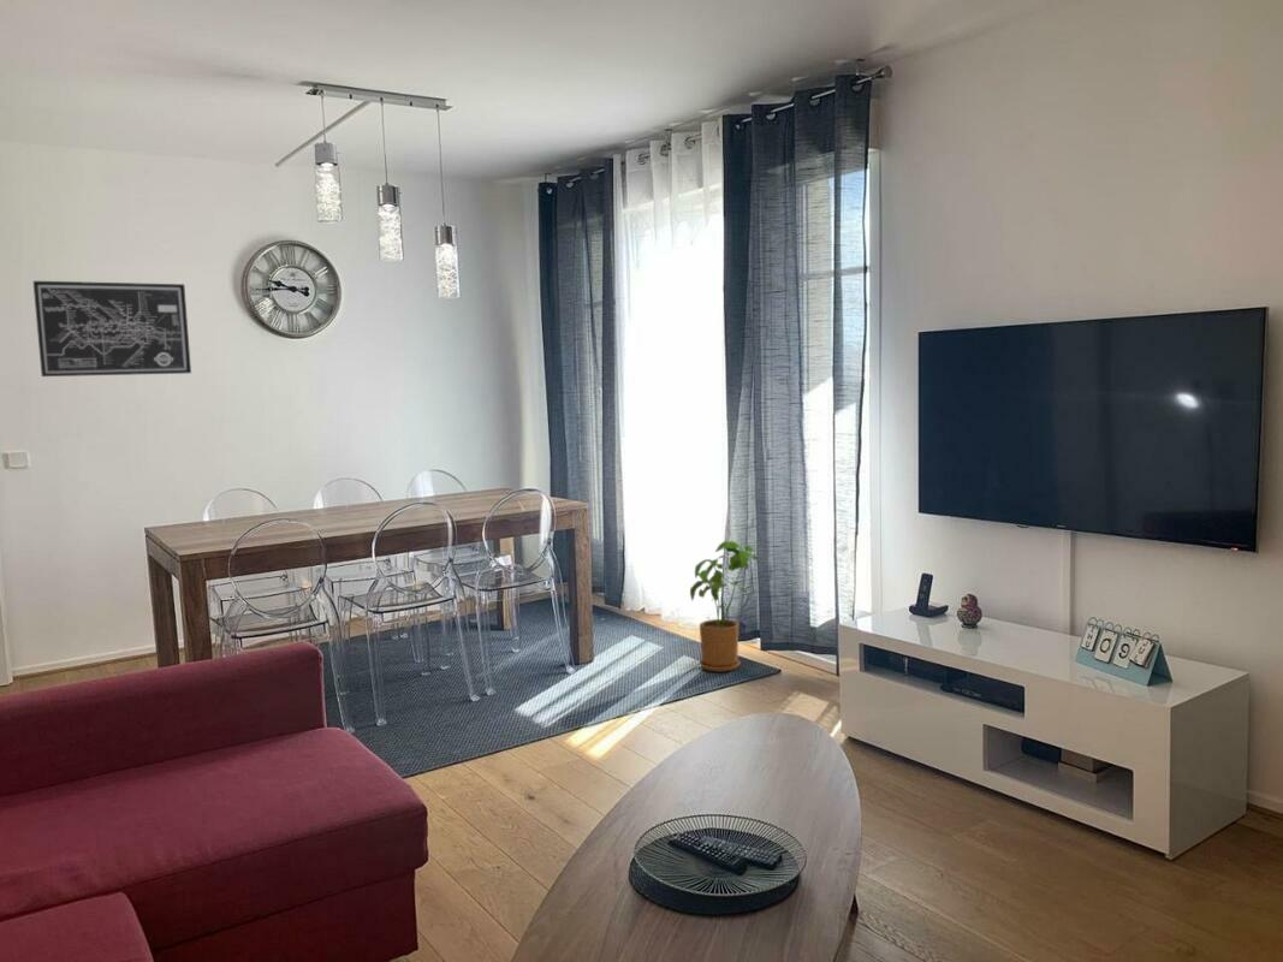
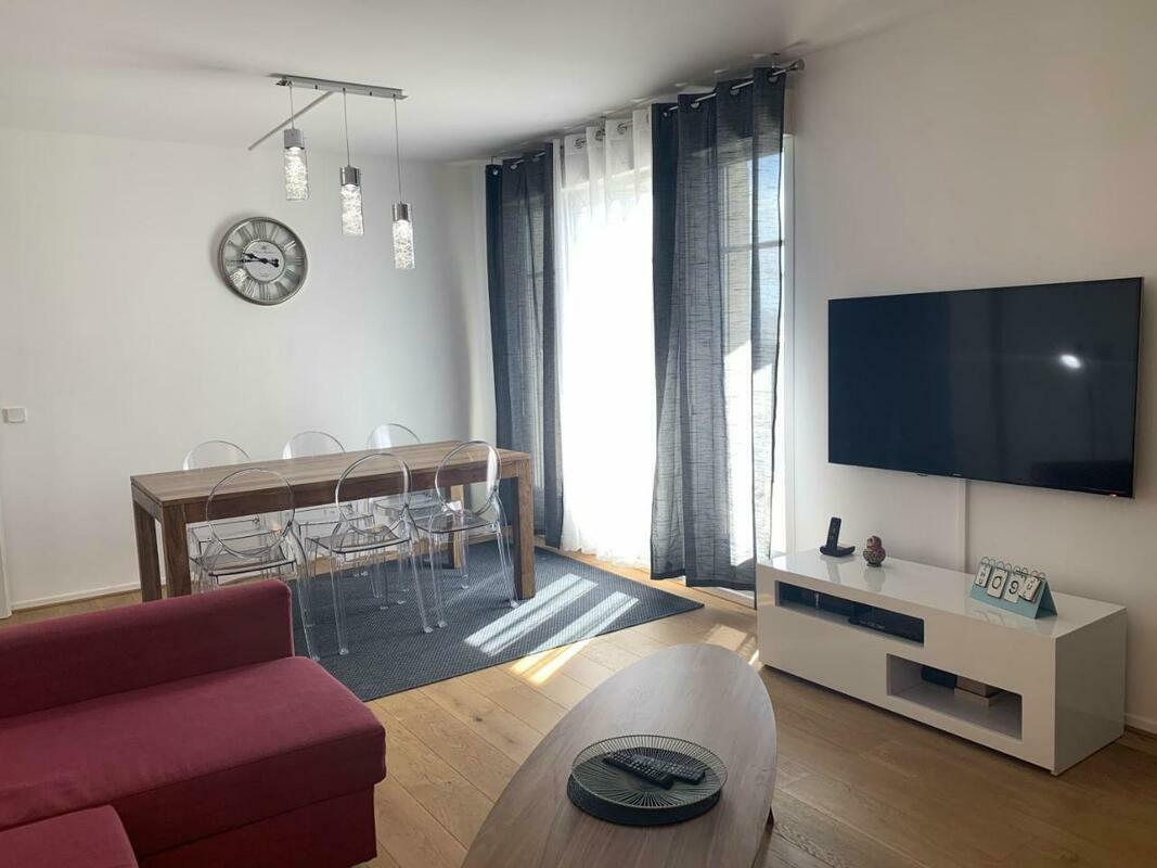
- wall art [32,280,192,378]
- house plant [689,540,760,673]
